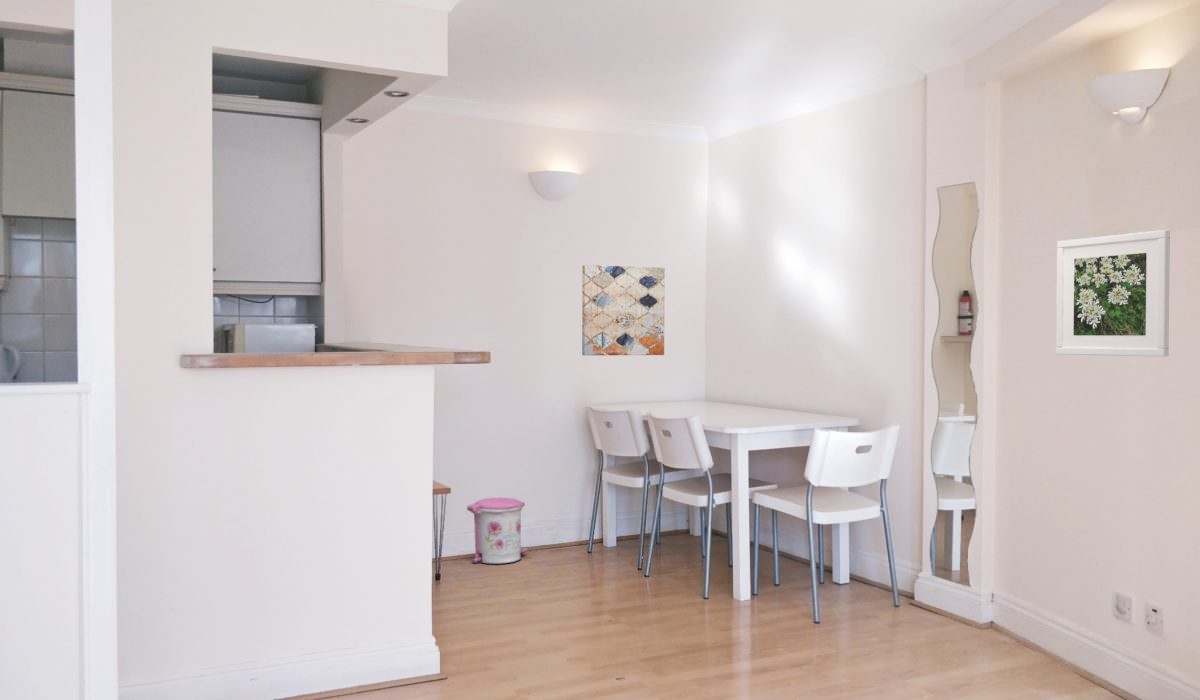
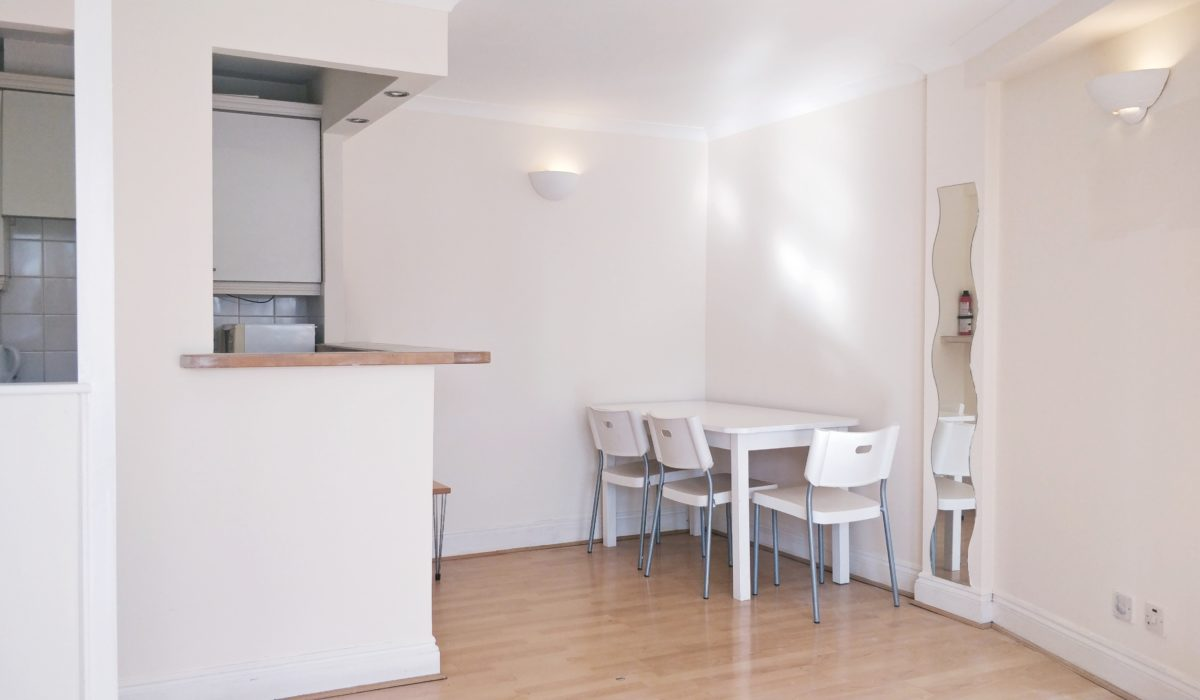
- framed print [1055,229,1171,358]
- wall art [581,264,666,356]
- trash can [466,497,529,565]
